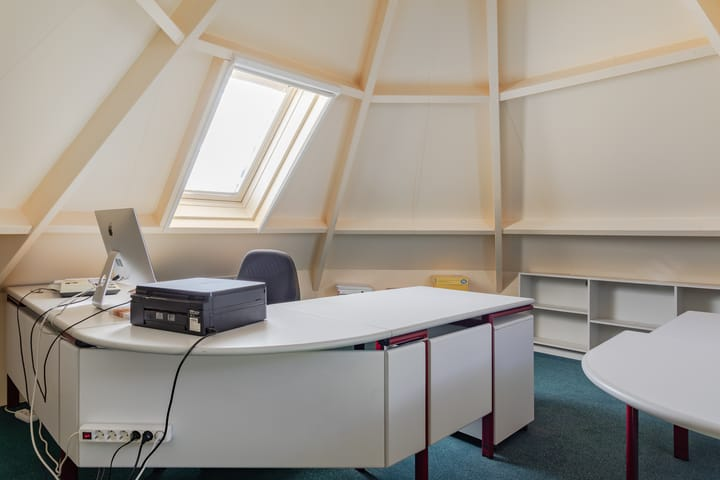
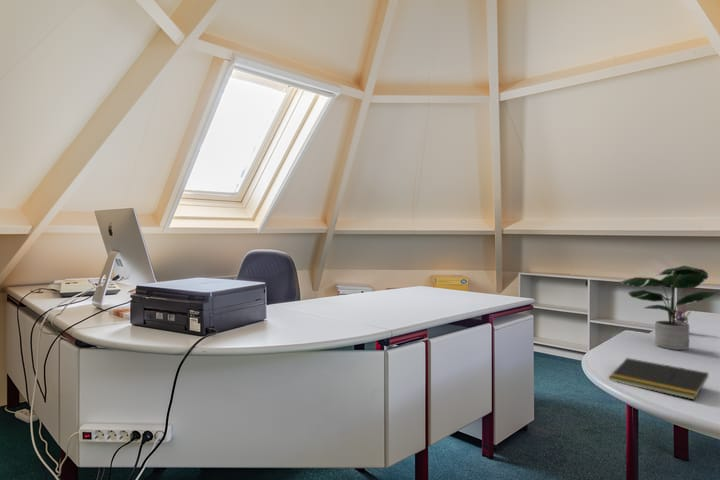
+ potted plant [619,265,720,351]
+ notepad [608,357,709,401]
+ pen holder [675,306,692,324]
